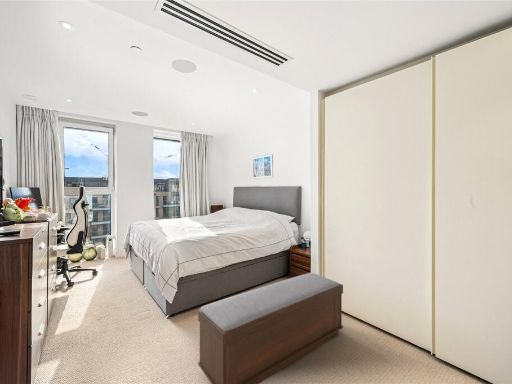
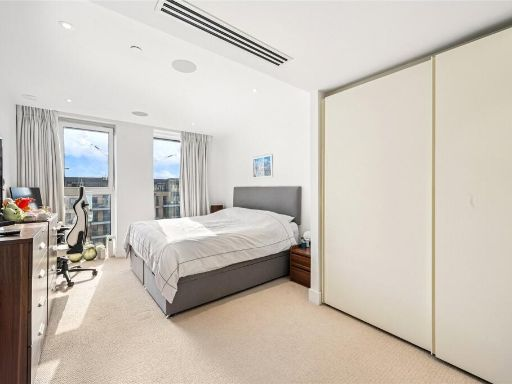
- bench [197,272,344,384]
